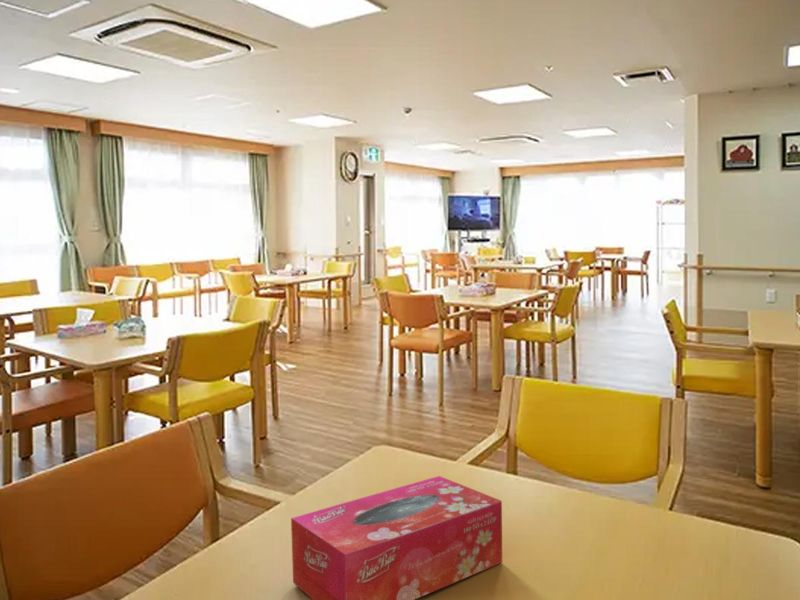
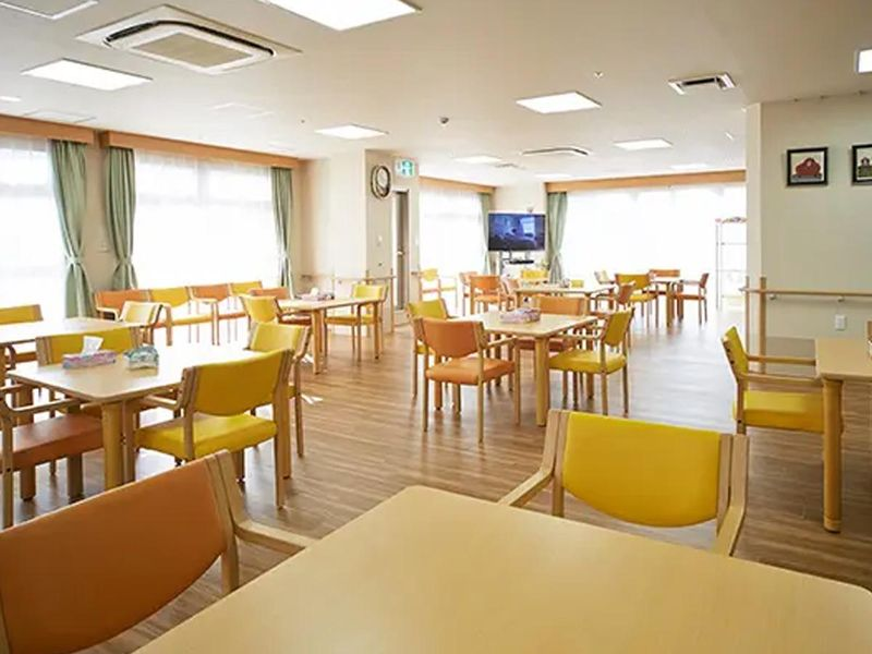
- tissue box [290,475,503,600]
